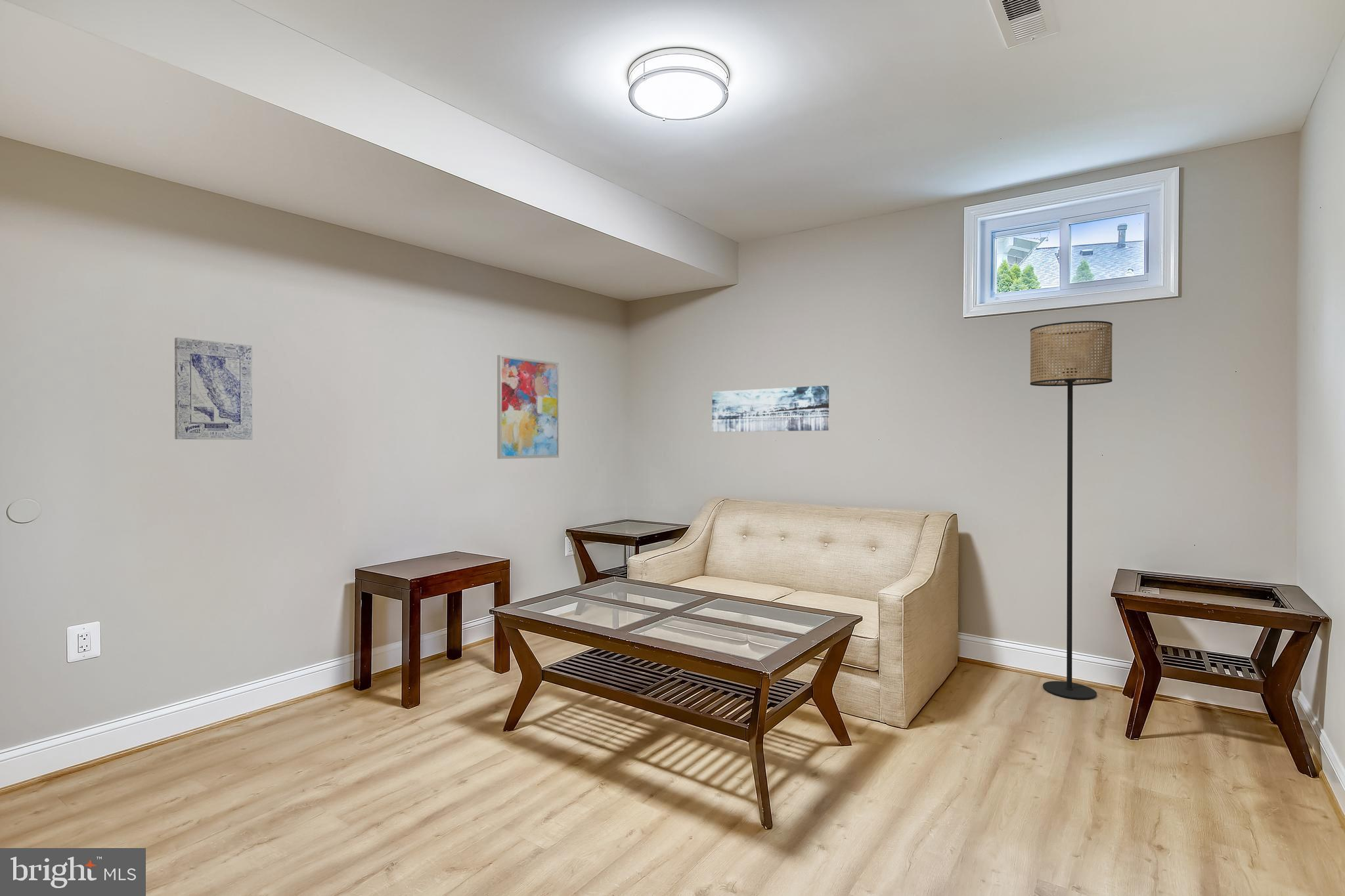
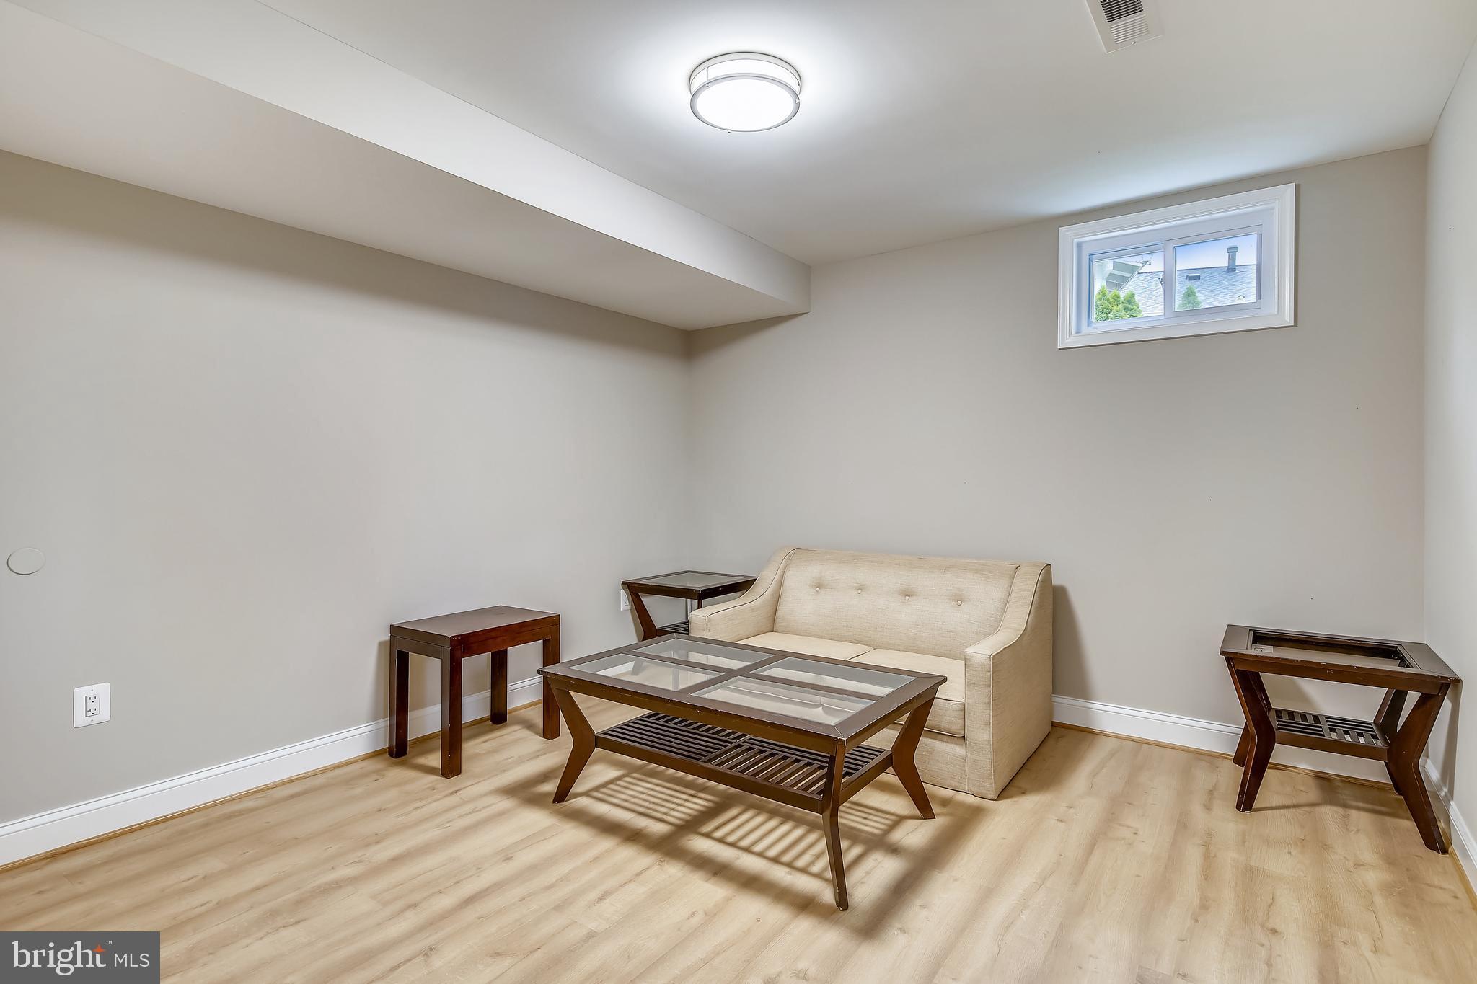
- wall art [712,385,829,433]
- floor lamp [1030,320,1113,700]
- wall art [496,354,560,459]
- wall art [174,337,253,440]
